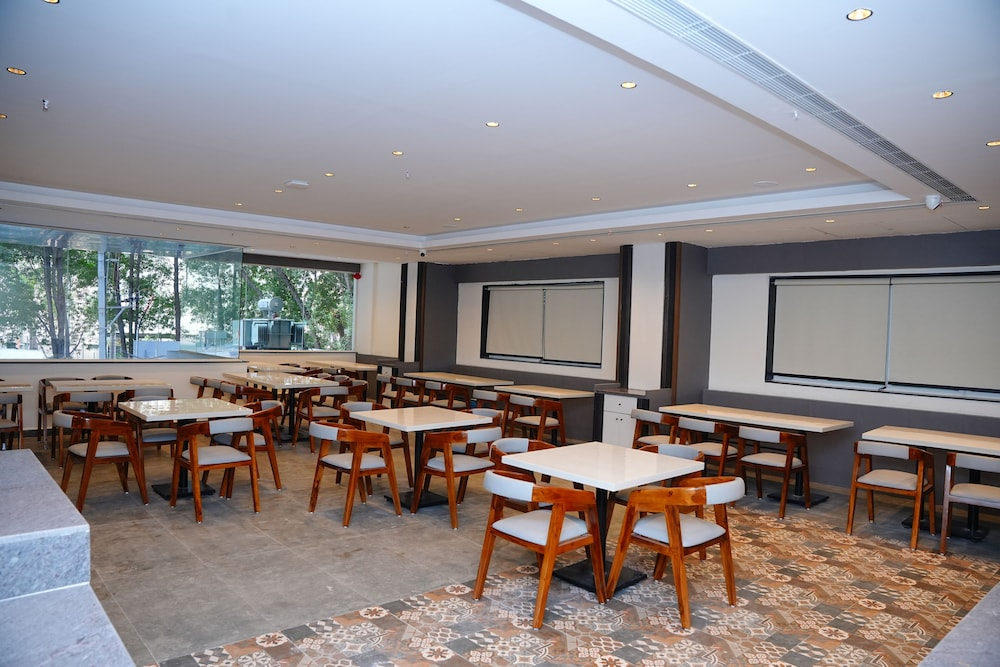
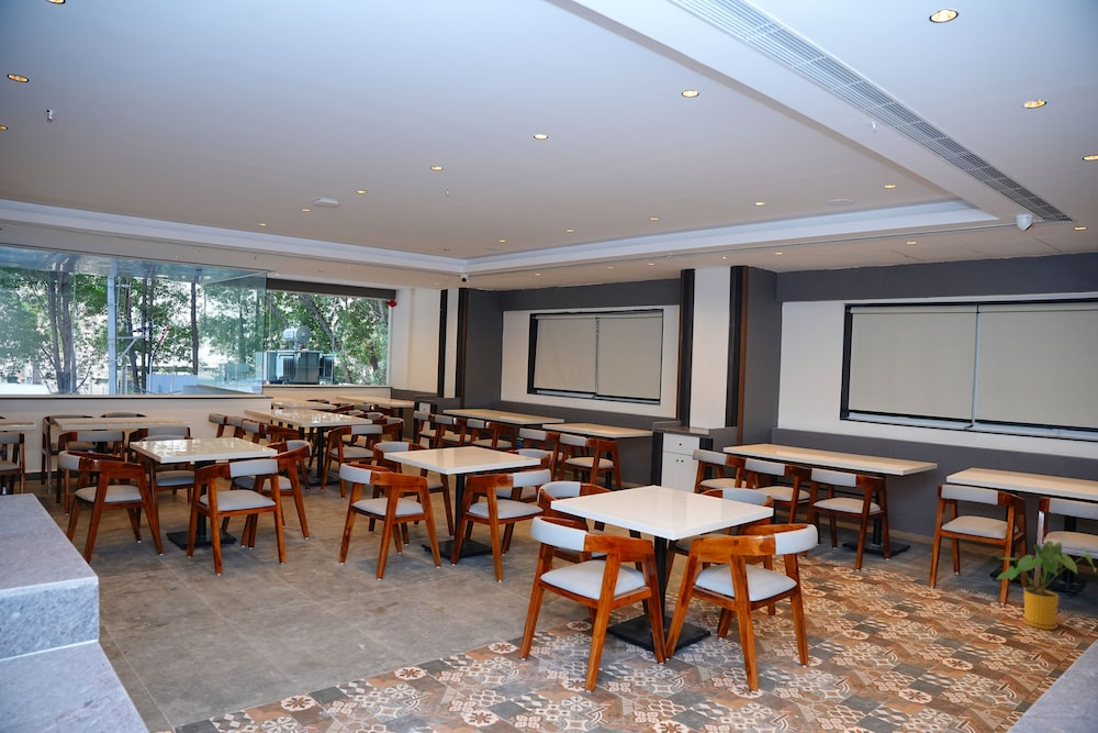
+ house plant [997,540,1098,631]
